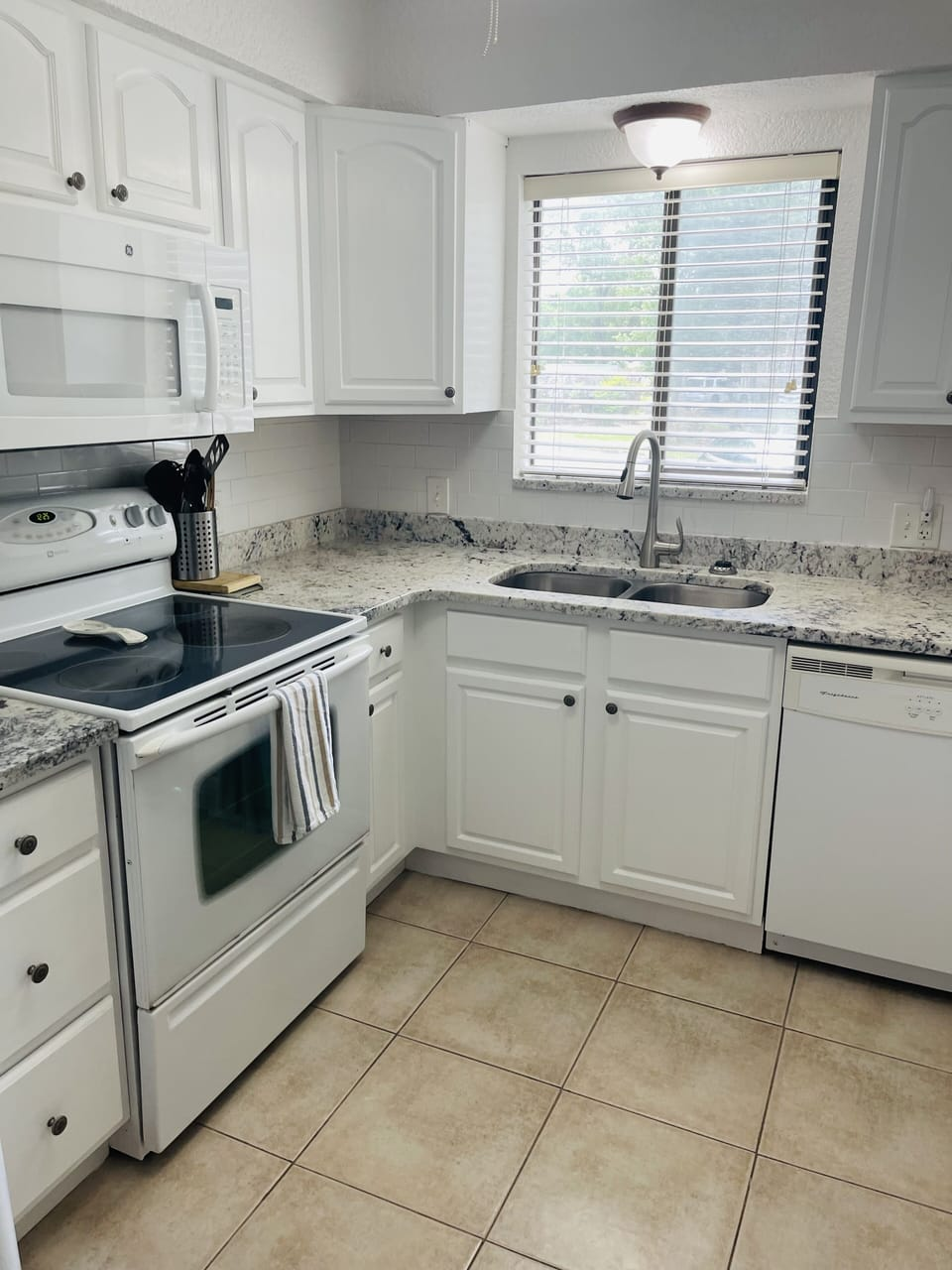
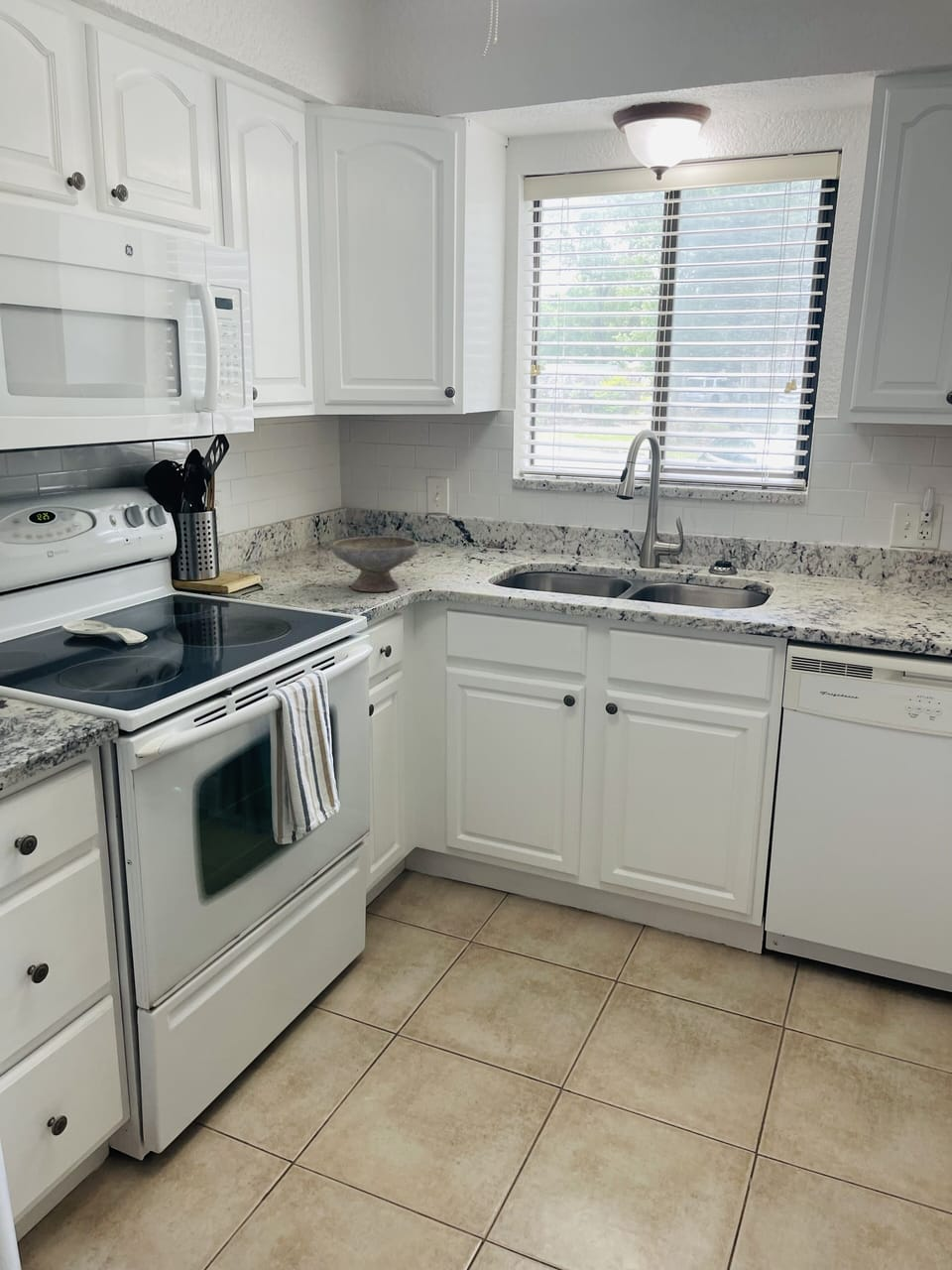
+ bowl [331,535,419,592]
